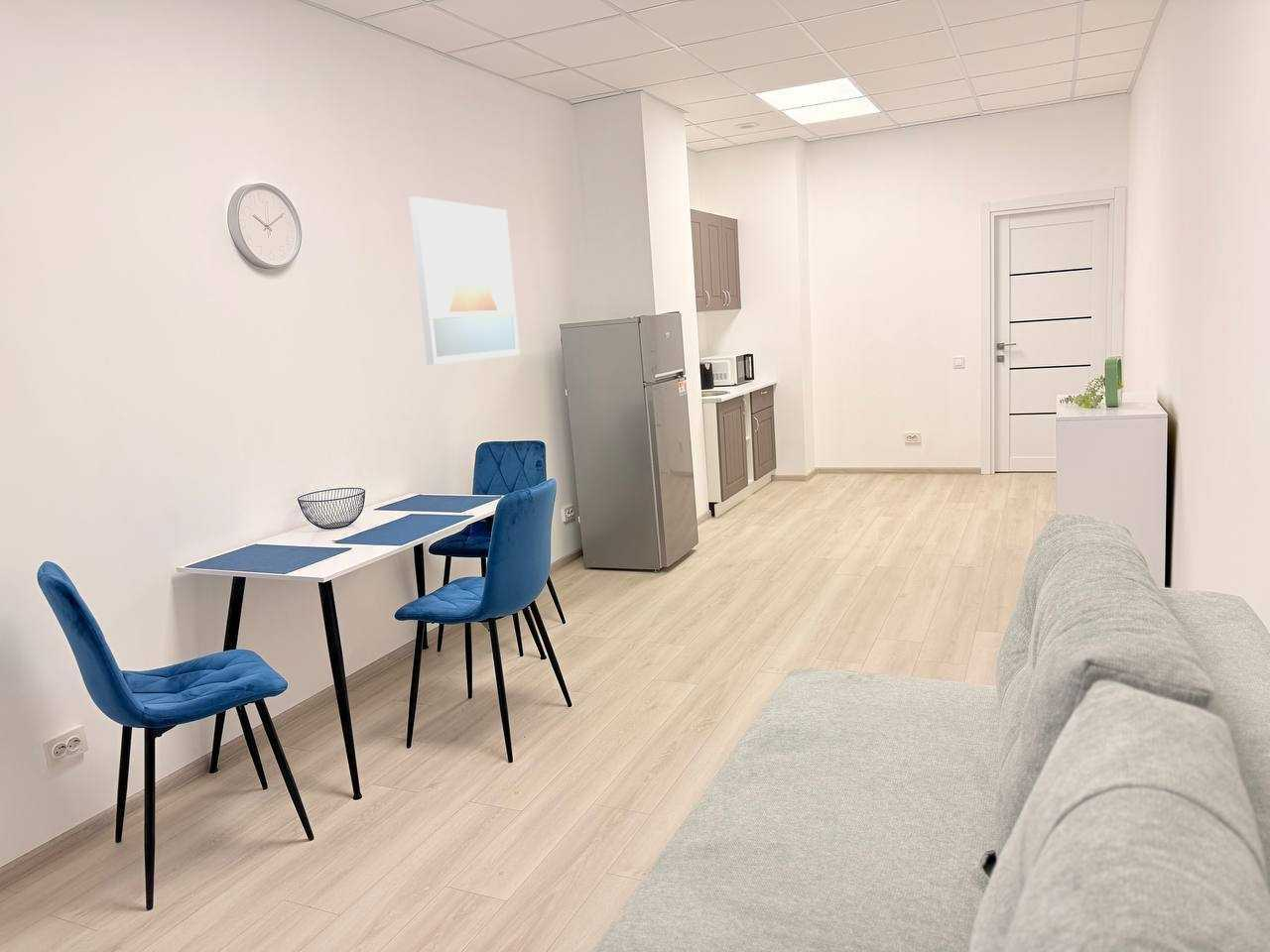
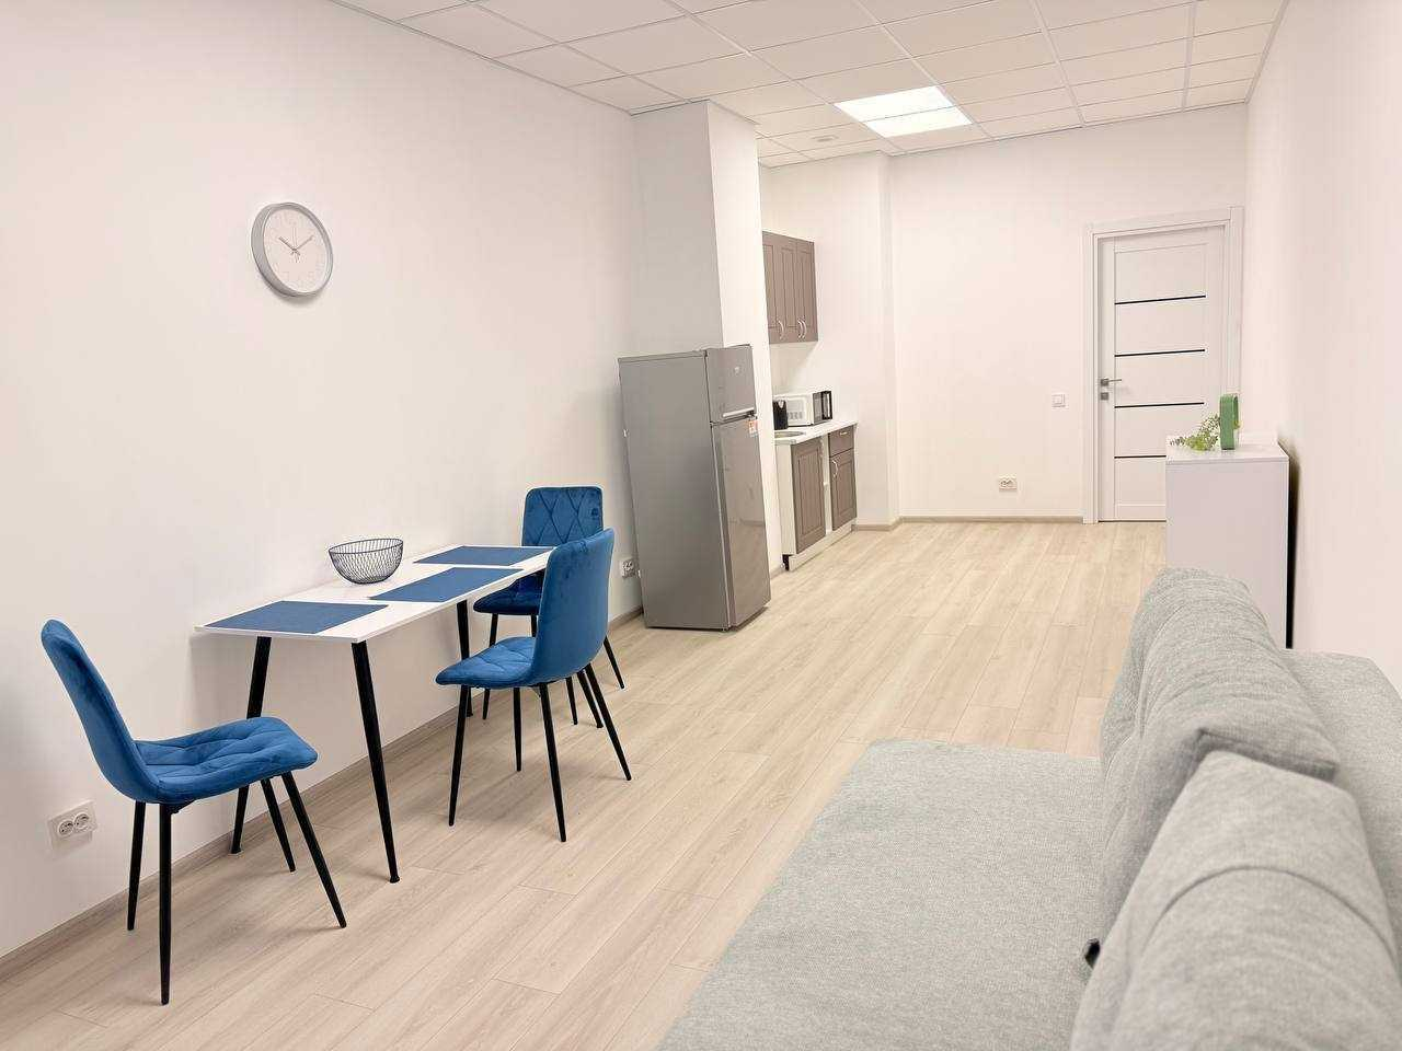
- wall art [408,195,521,366]
